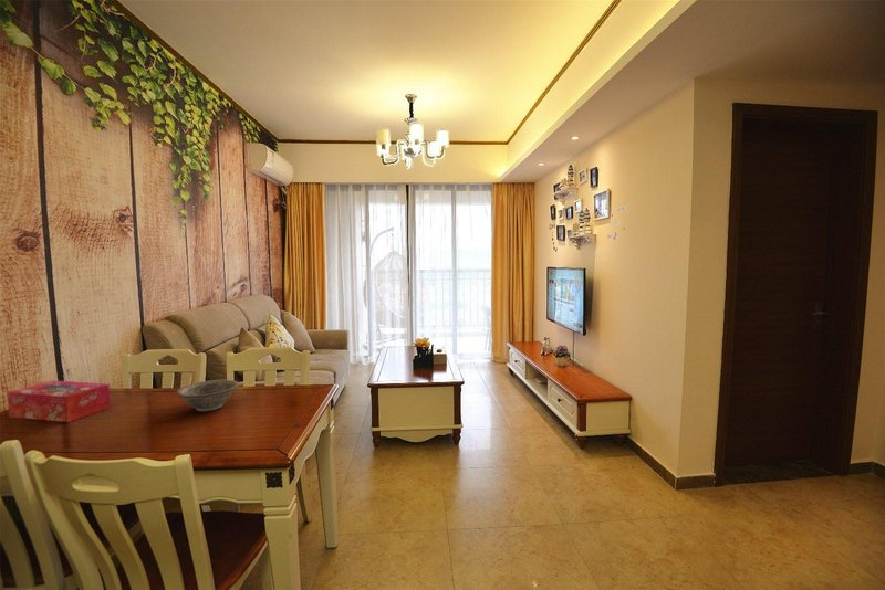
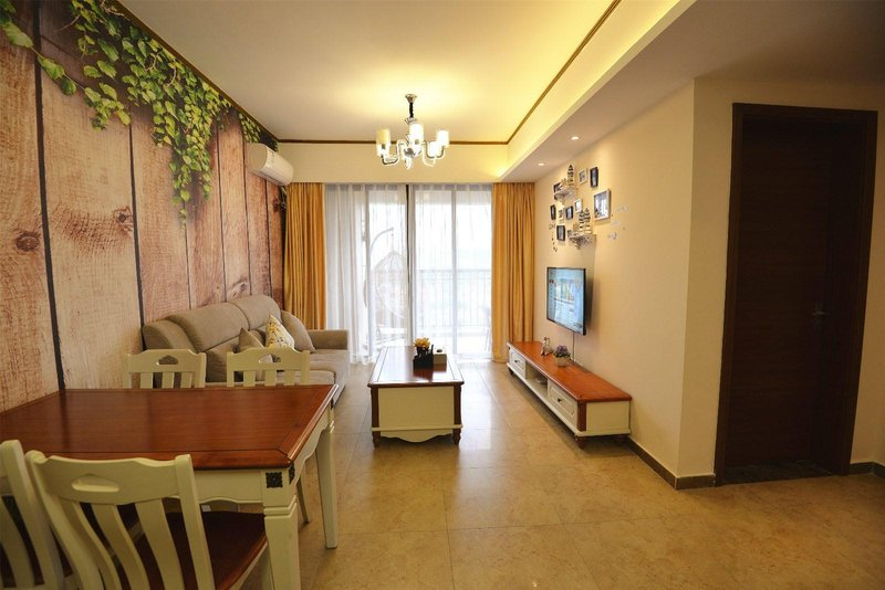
- decorative bowl [175,379,240,412]
- tissue box [7,379,112,423]
